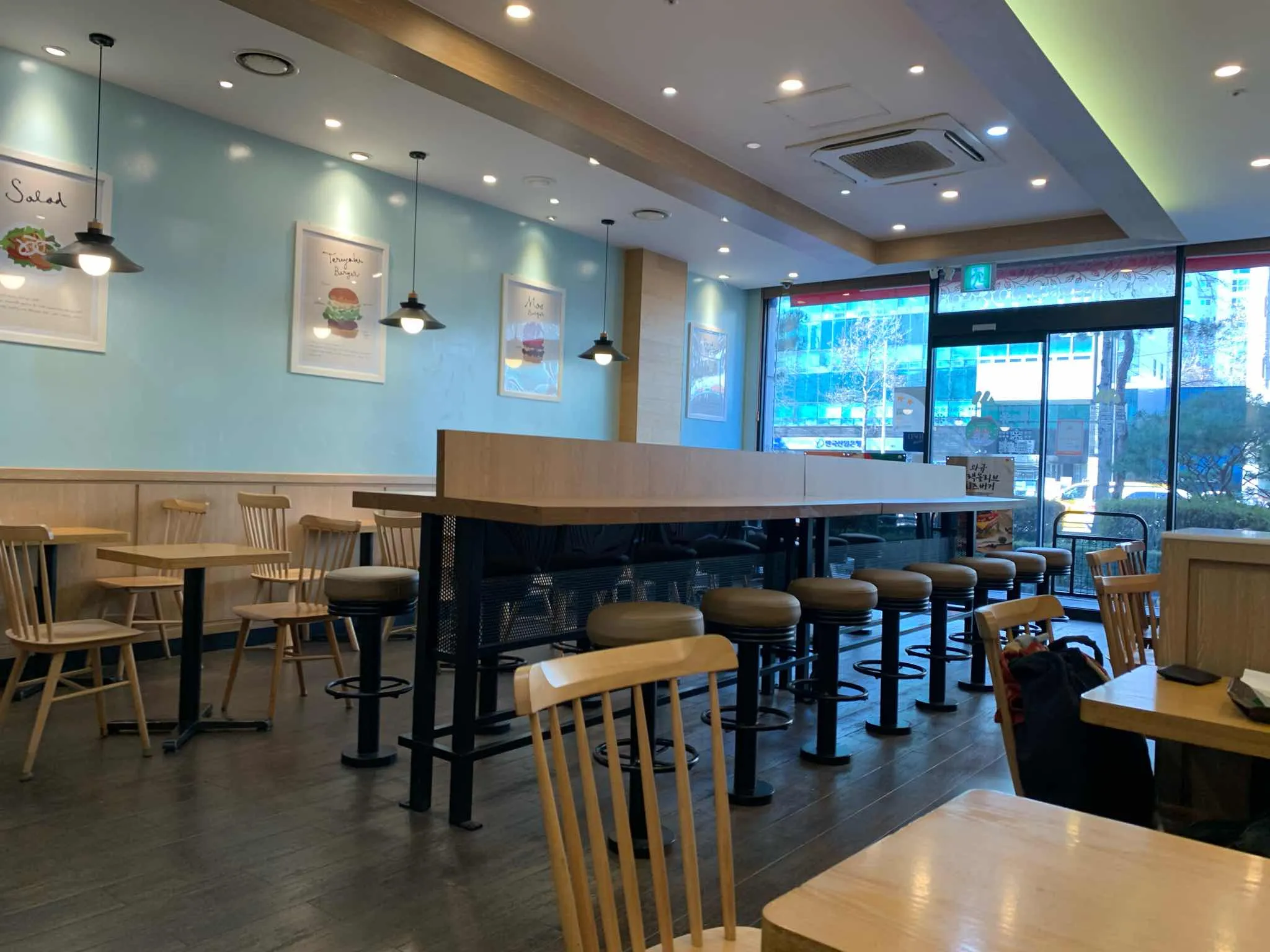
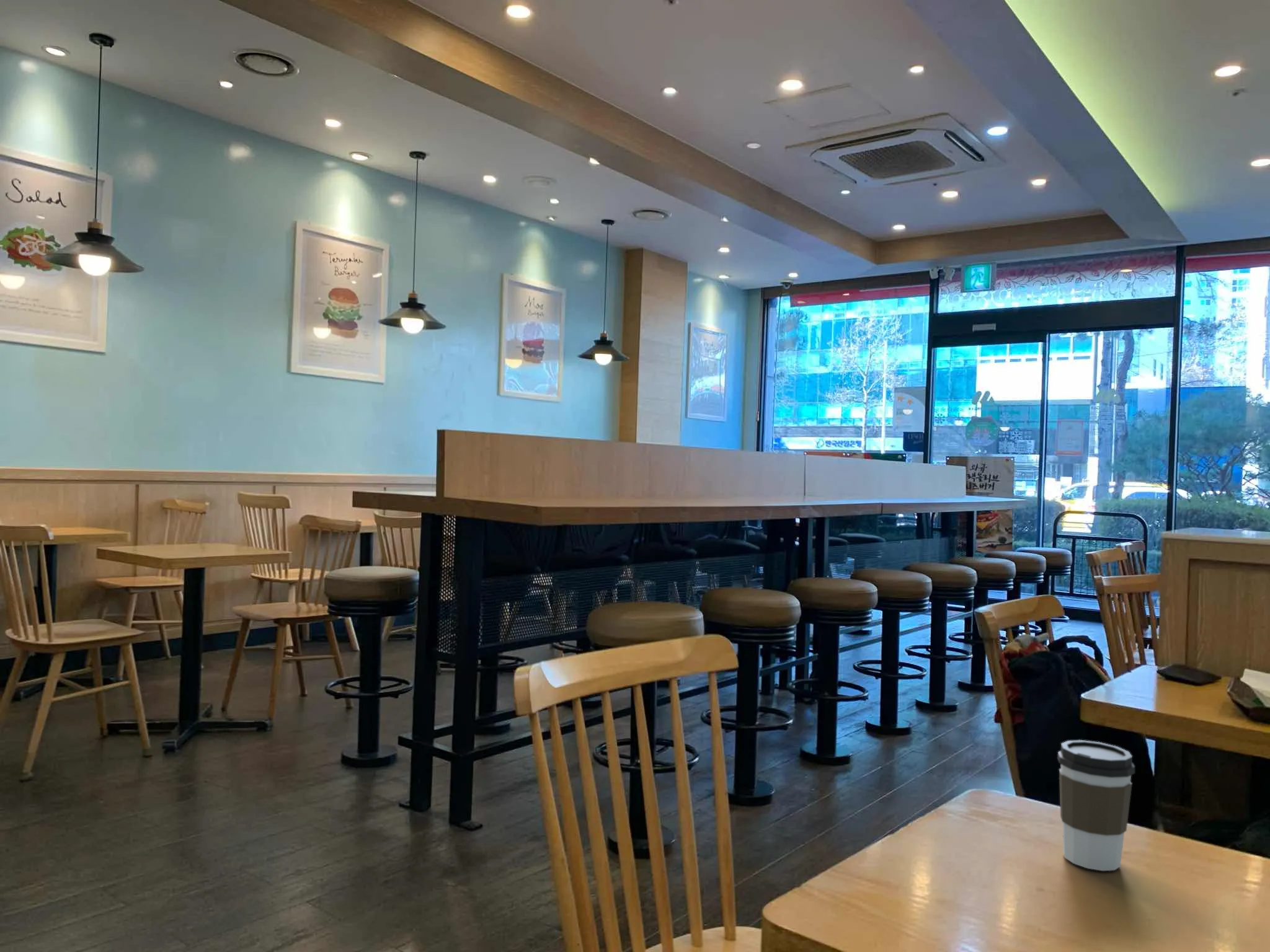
+ coffee cup [1057,739,1135,871]
